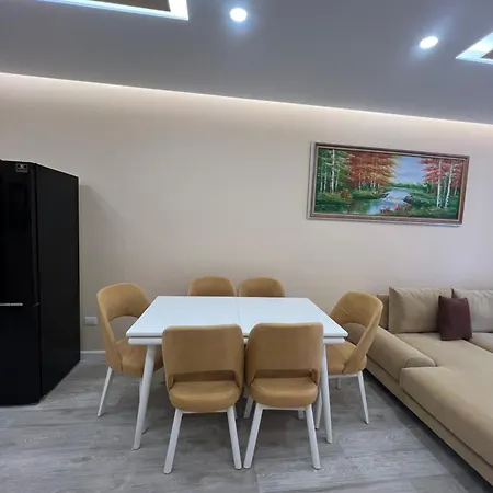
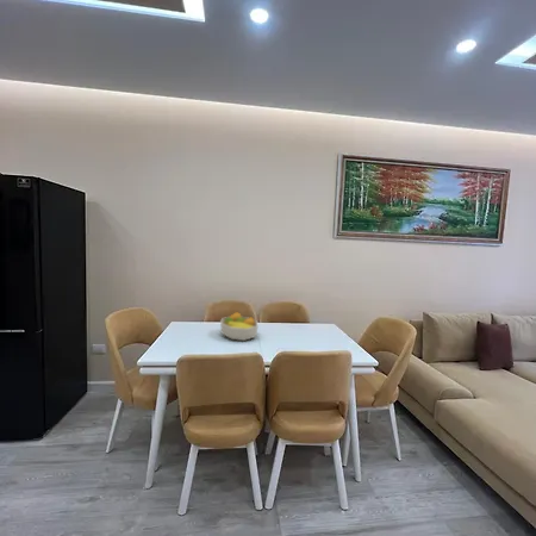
+ fruit bowl [219,311,260,342]
